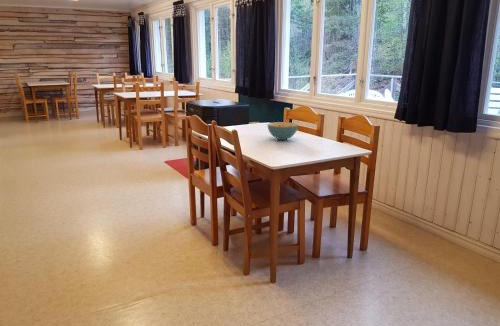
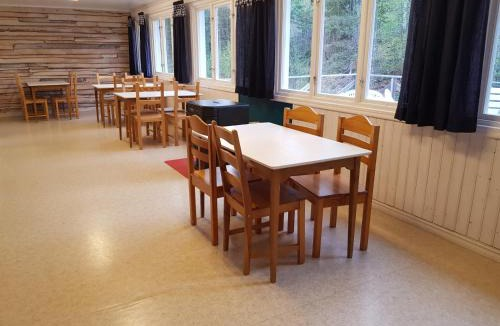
- cereal bowl [266,121,299,141]
